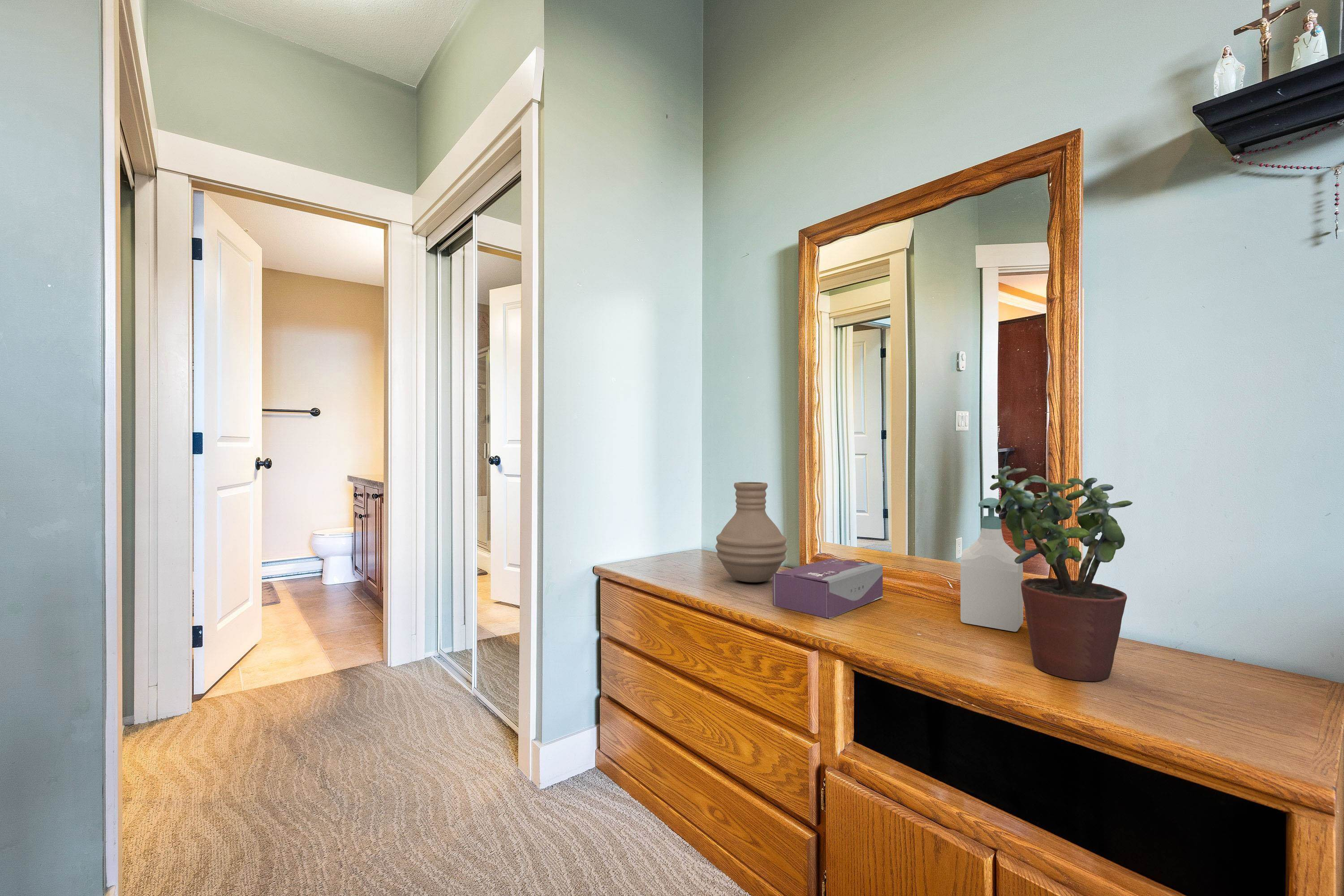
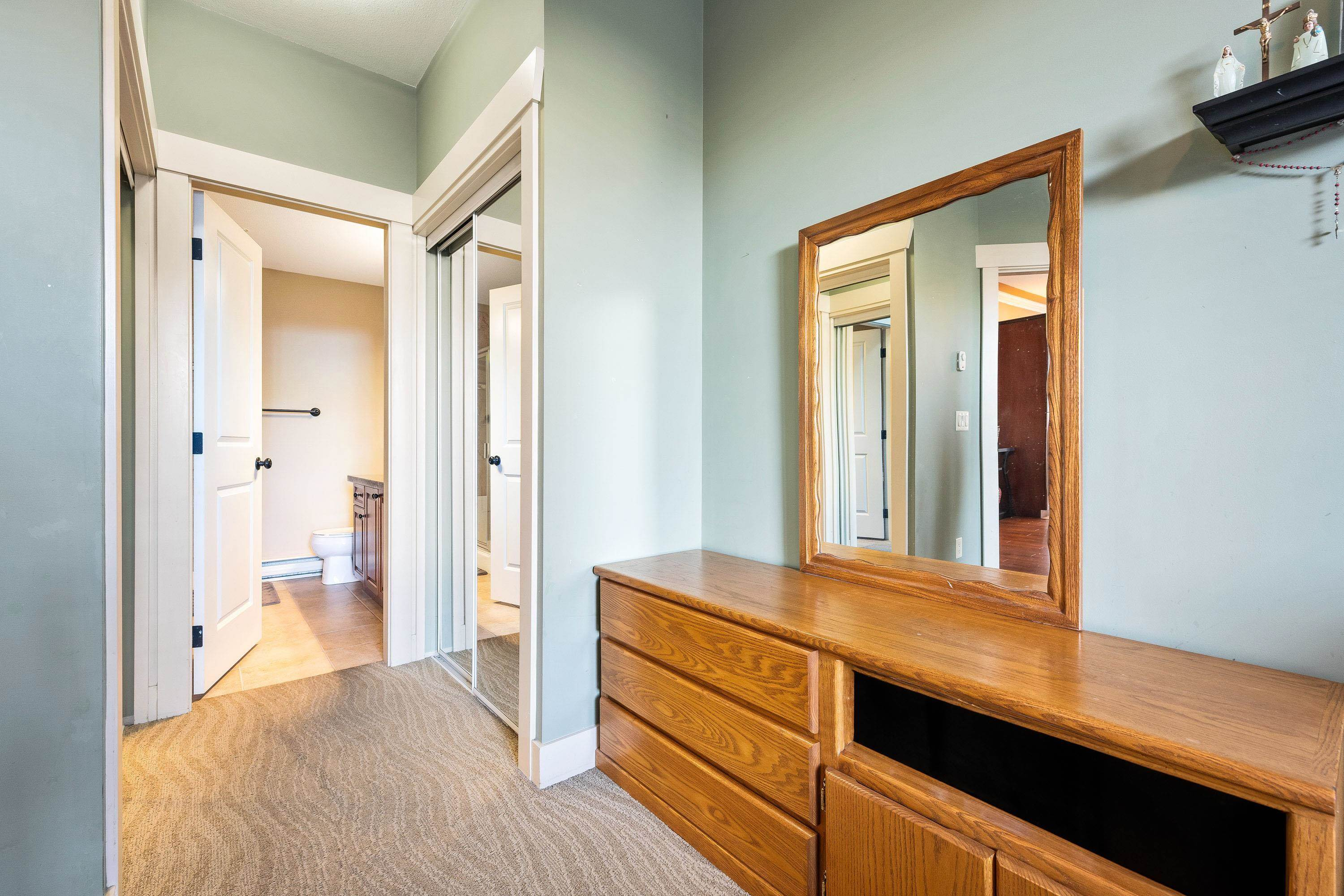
- potted plant [989,465,1133,682]
- soap bottle [960,497,1024,632]
- tissue box [772,558,883,619]
- vase [715,482,788,583]
